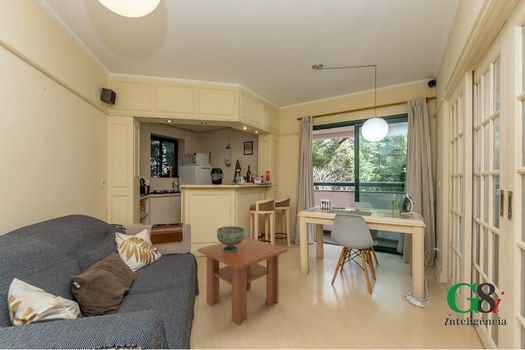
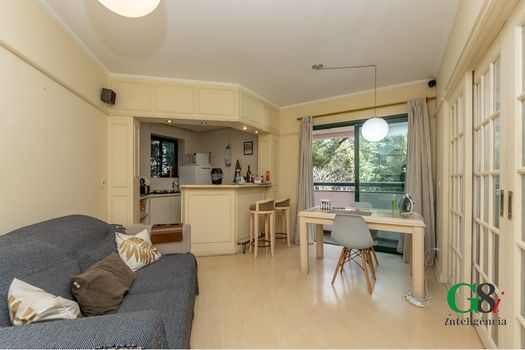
- coffee table [197,236,288,326]
- decorative bowl [216,225,246,252]
